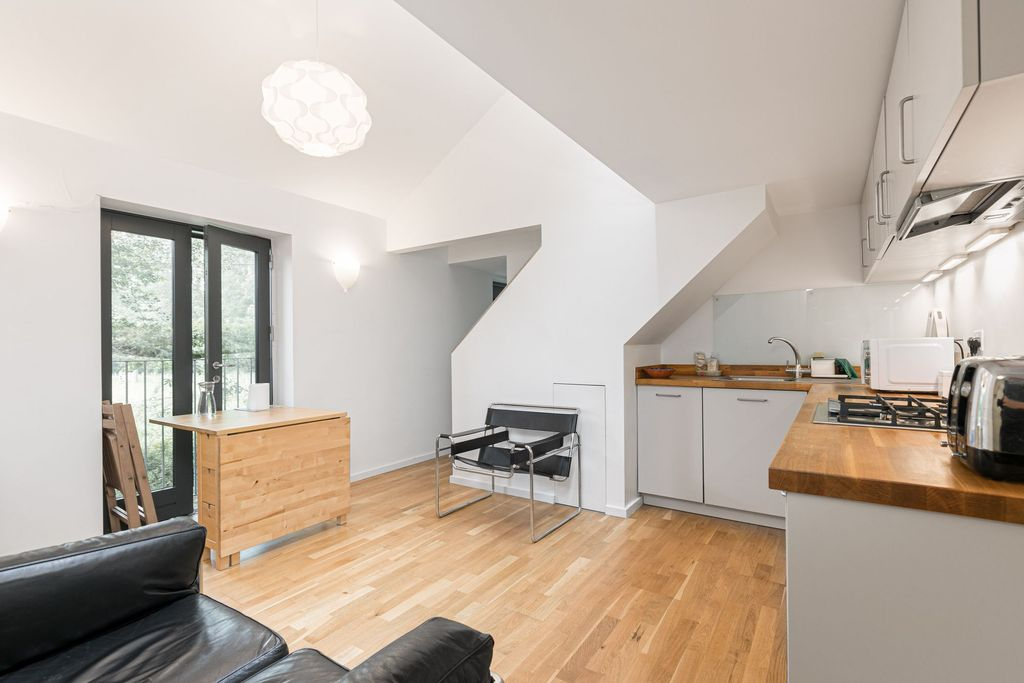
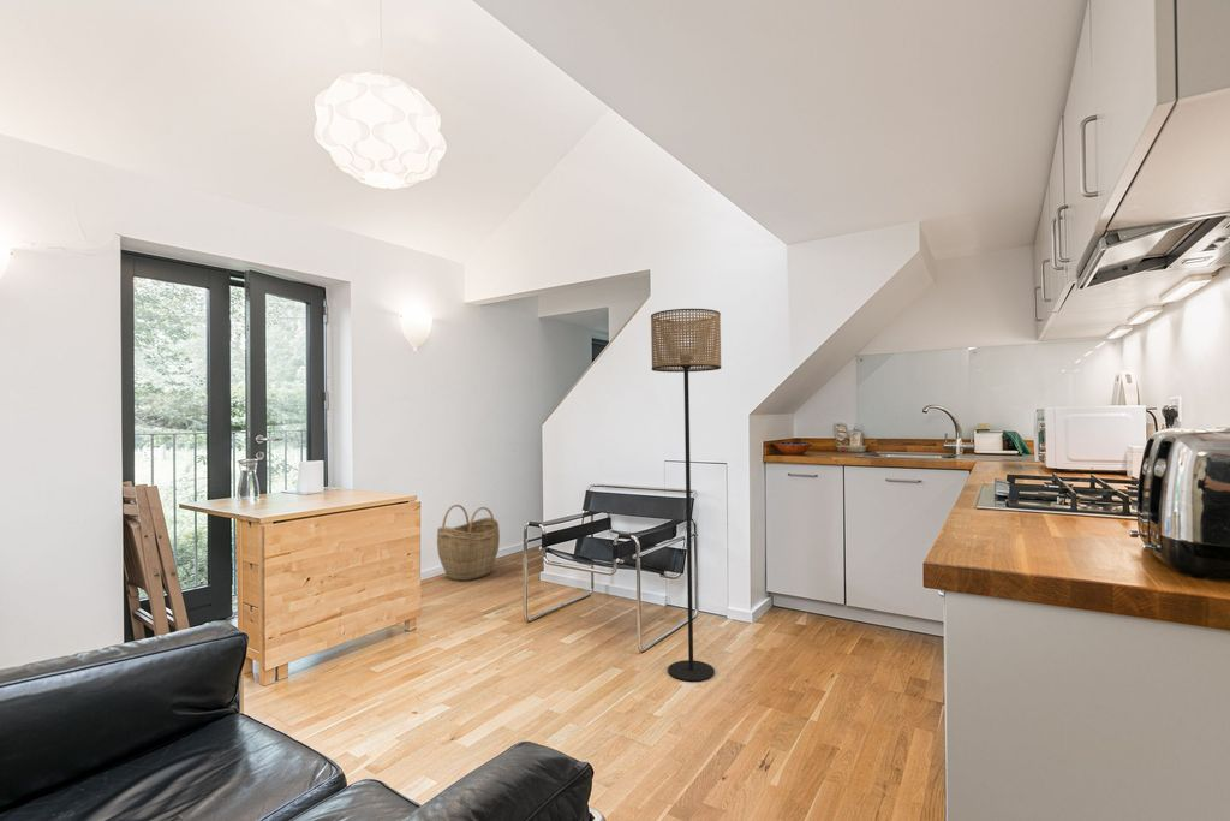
+ woven basket [436,504,501,582]
+ floor lamp [650,308,722,683]
